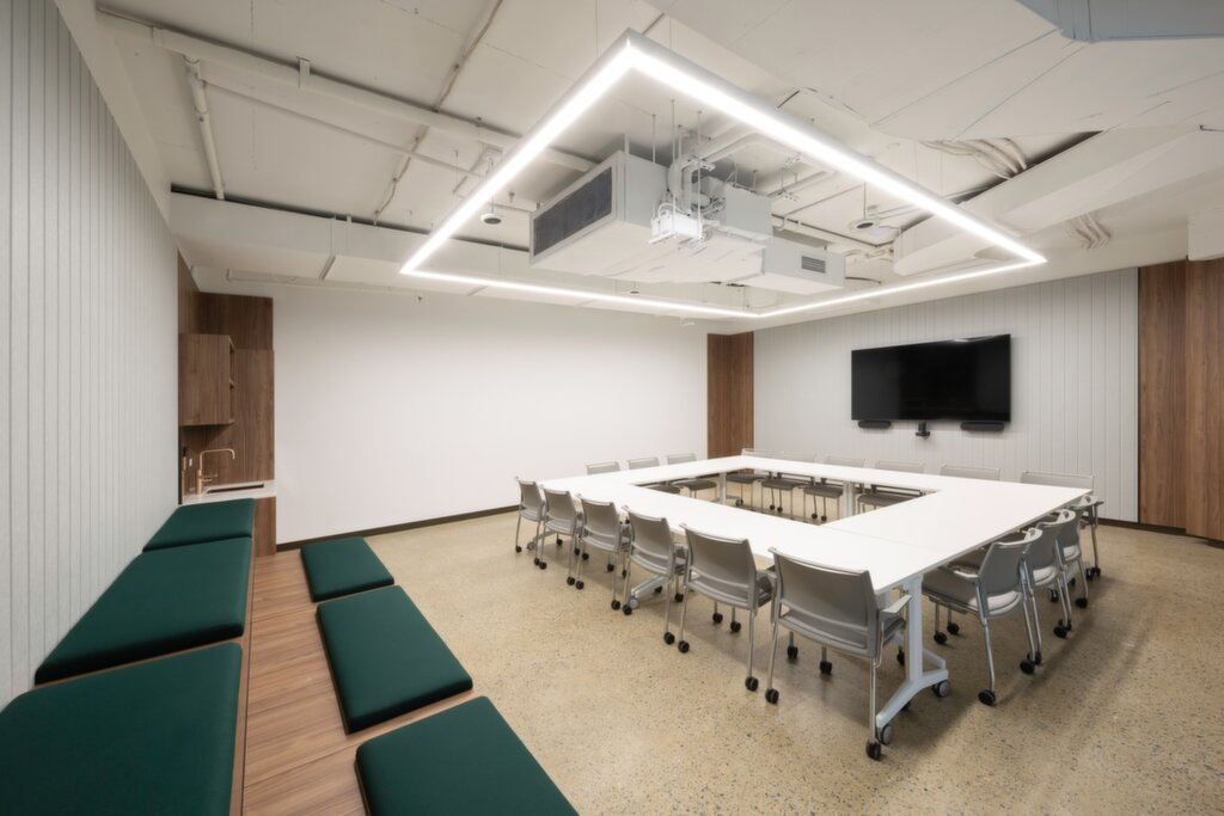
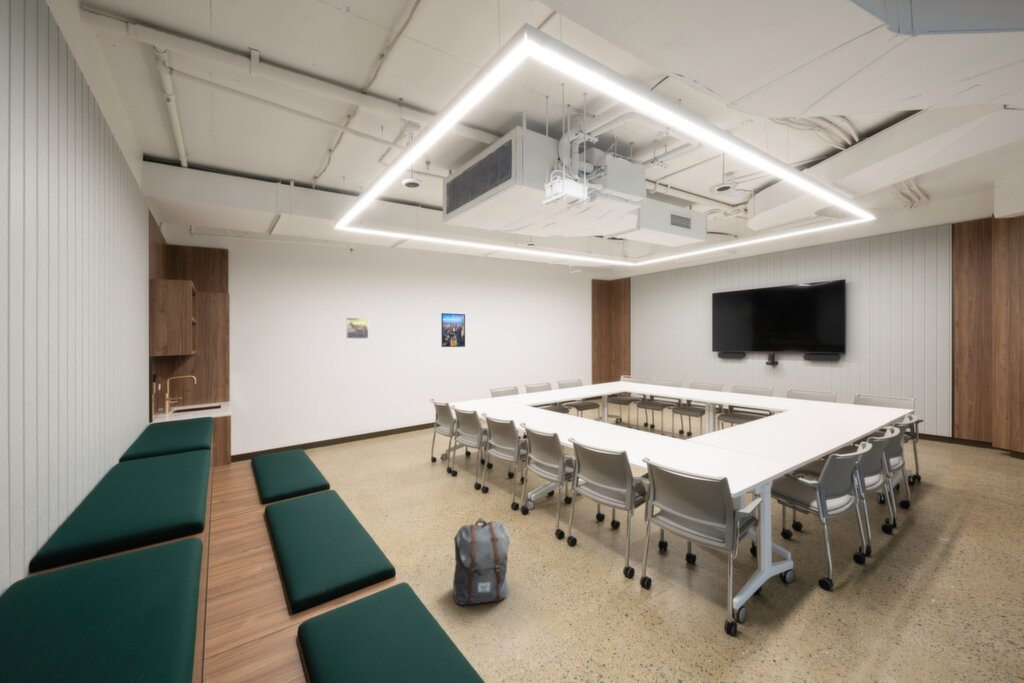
+ backpack [452,517,511,606]
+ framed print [345,317,369,340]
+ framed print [441,312,466,348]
